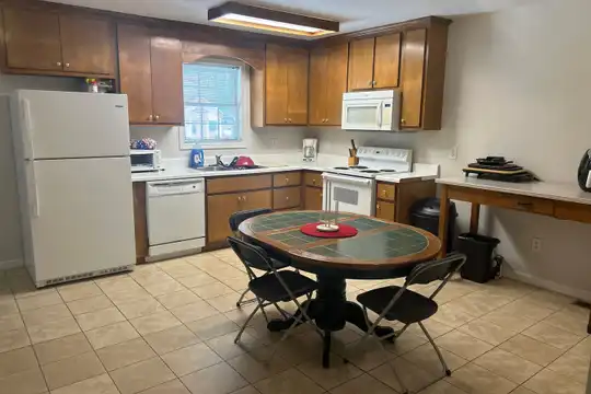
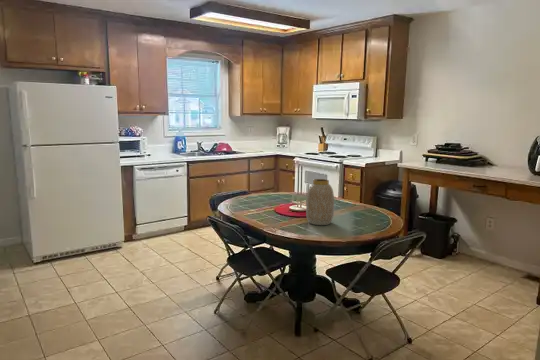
+ vase [305,178,335,226]
